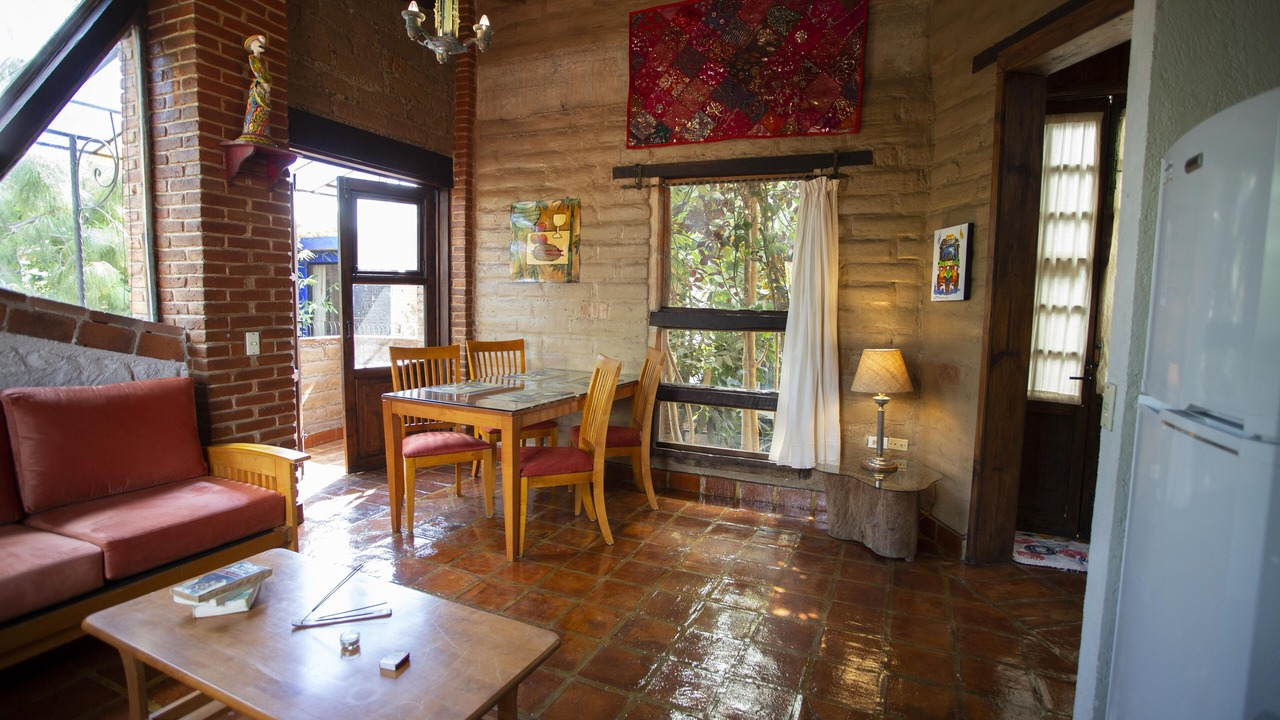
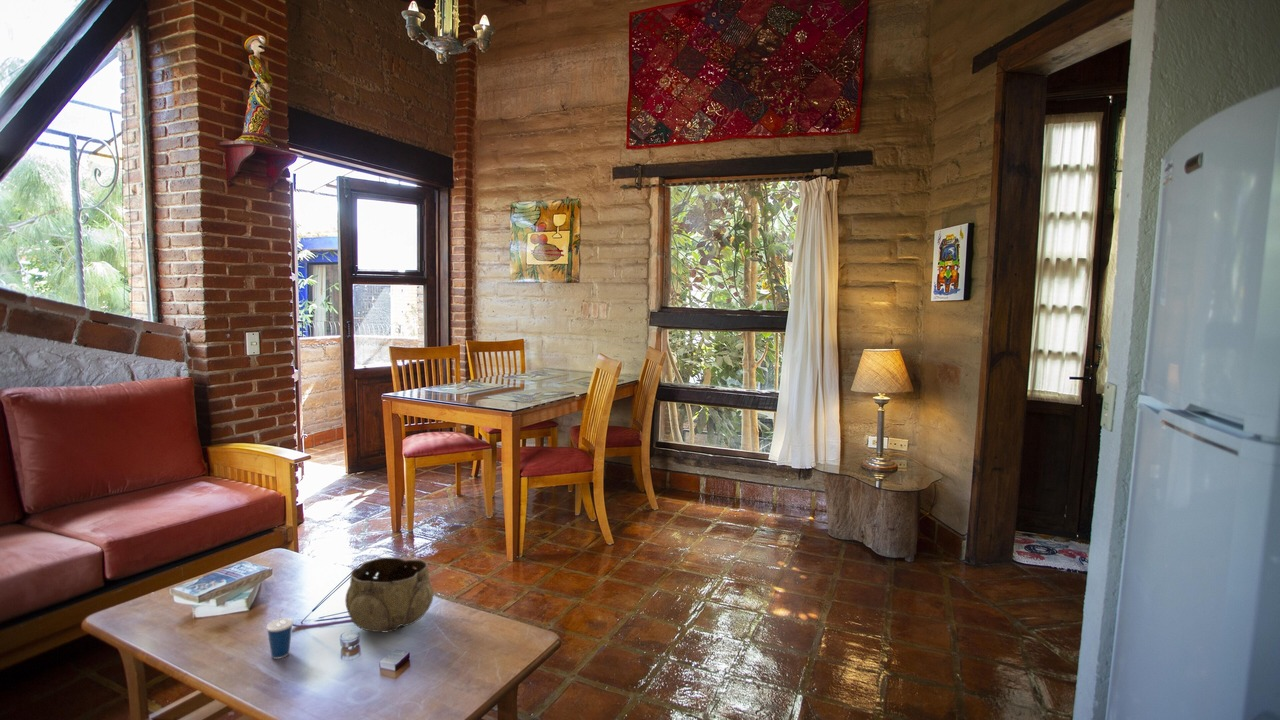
+ cup [265,608,294,660]
+ decorative bowl [344,557,434,634]
